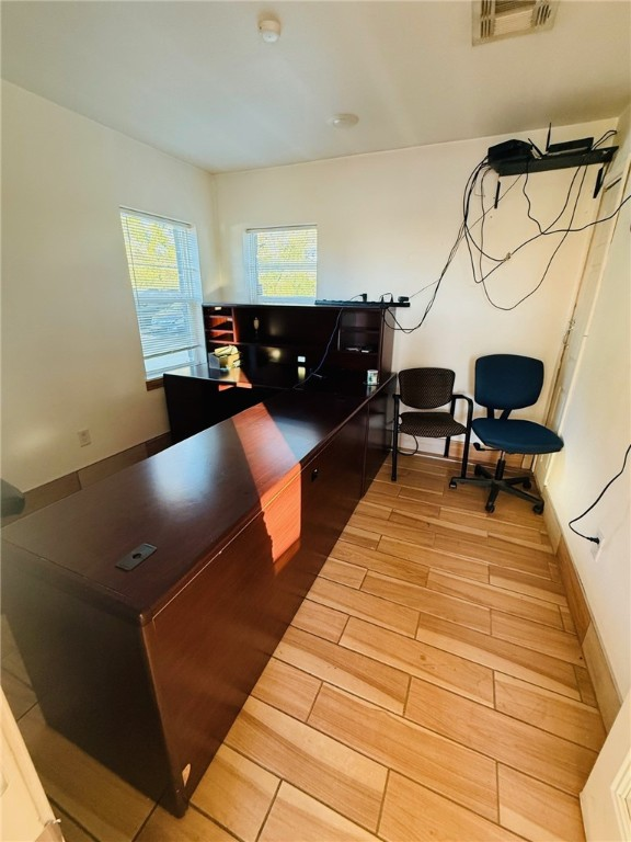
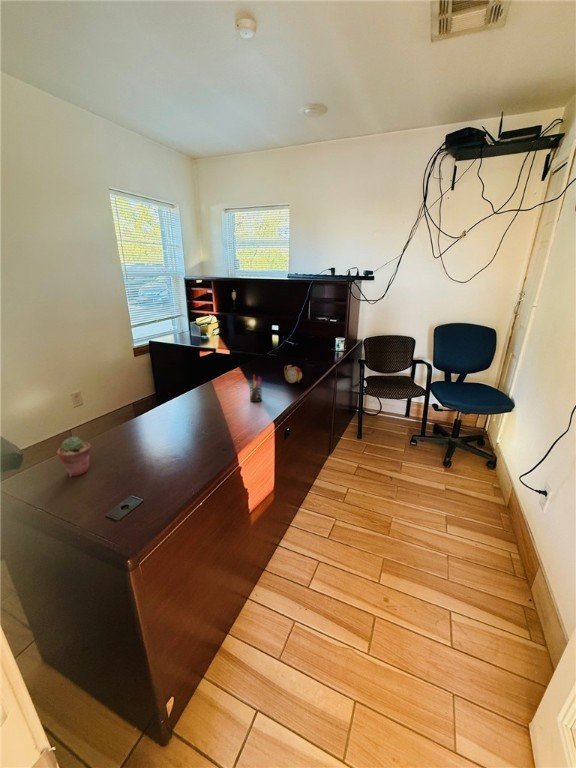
+ potted succulent [56,436,92,477]
+ alarm clock [283,364,303,384]
+ pen holder [245,374,263,403]
